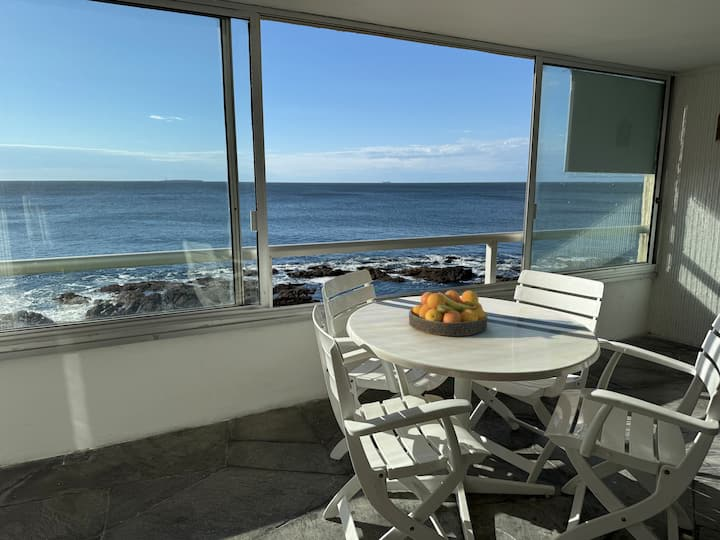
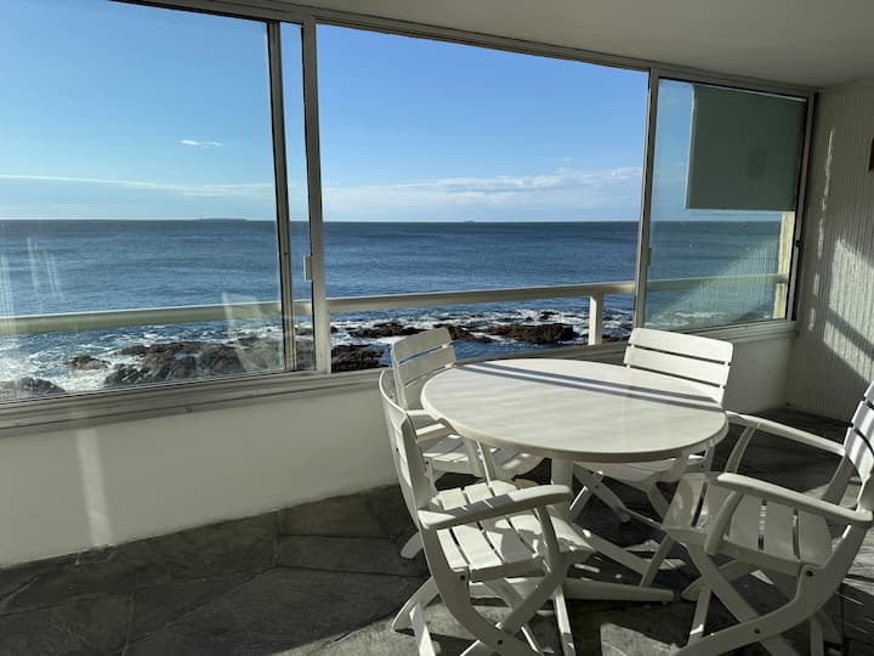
- fruit bowl [408,289,488,337]
